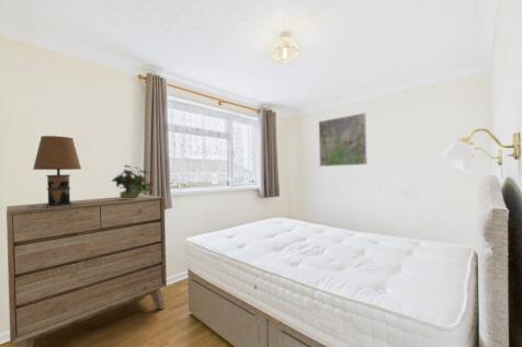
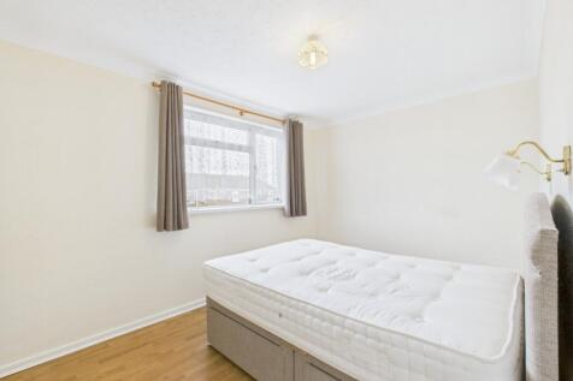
- dresser [5,194,168,347]
- potted plant [110,164,155,199]
- table lamp [27,135,82,207]
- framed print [318,112,368,167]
